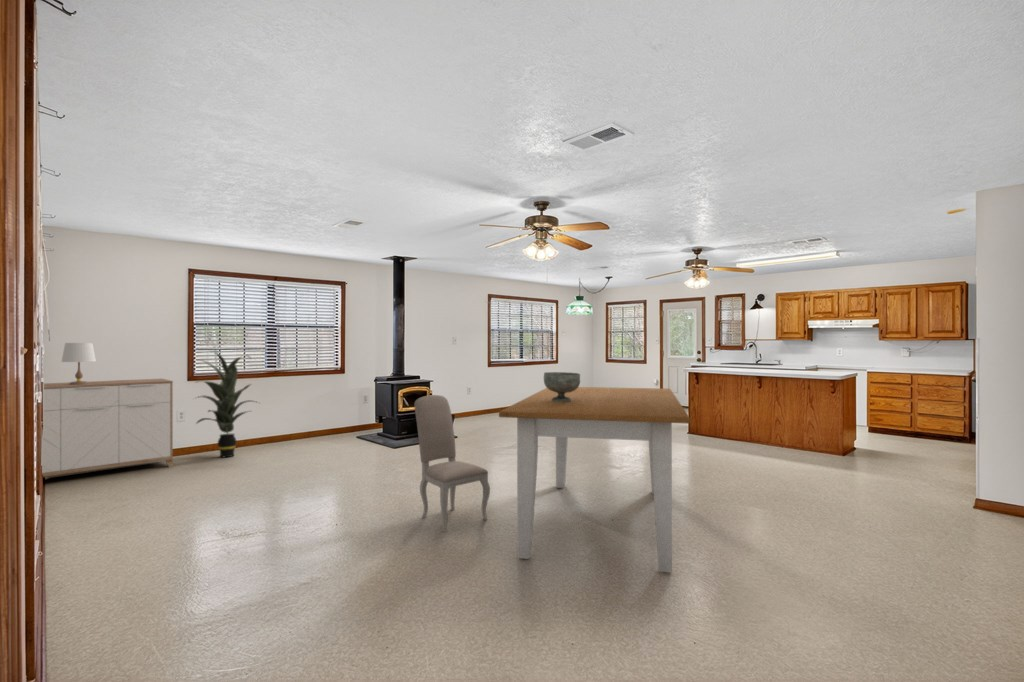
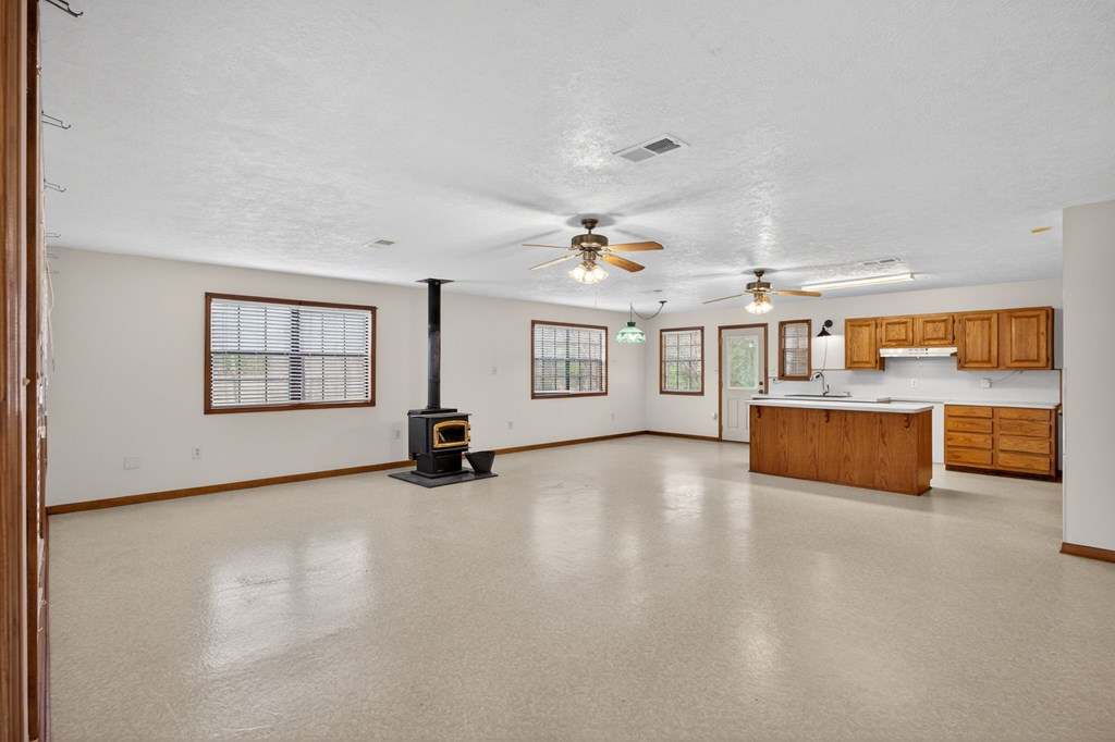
- table [498,386,691,574]
- dining chair [413,394,491,533]
- indoor plant [191,350,260,458]
- sideboard [41,378,174,479]
- decorative bowl [543,371,581,402]
- table lamp [60,342,97,385]
